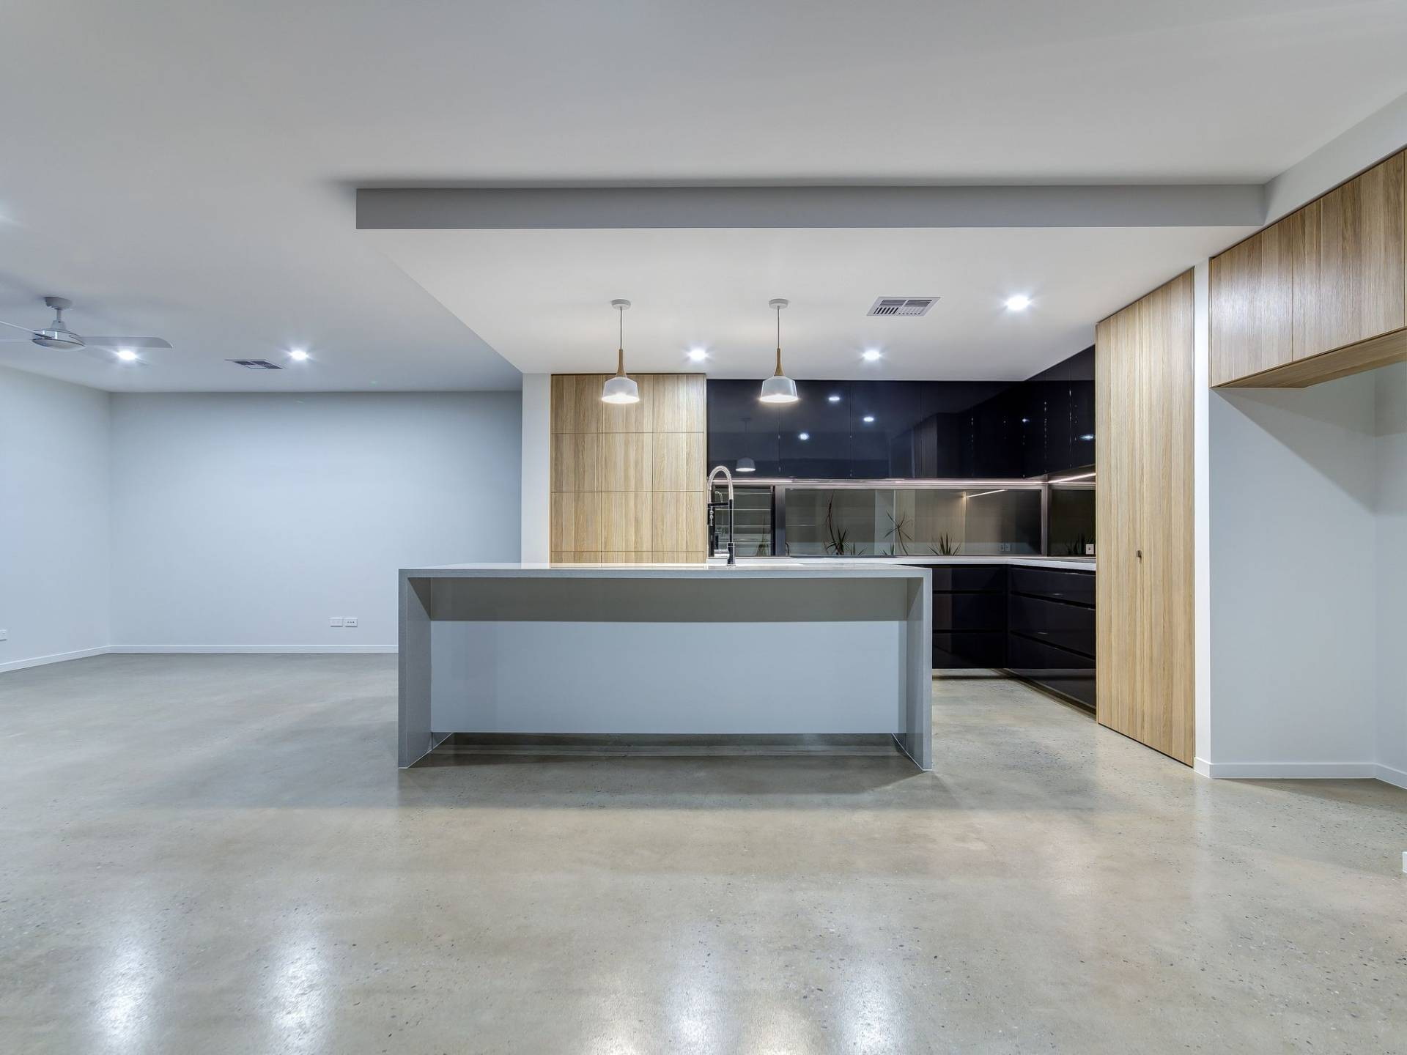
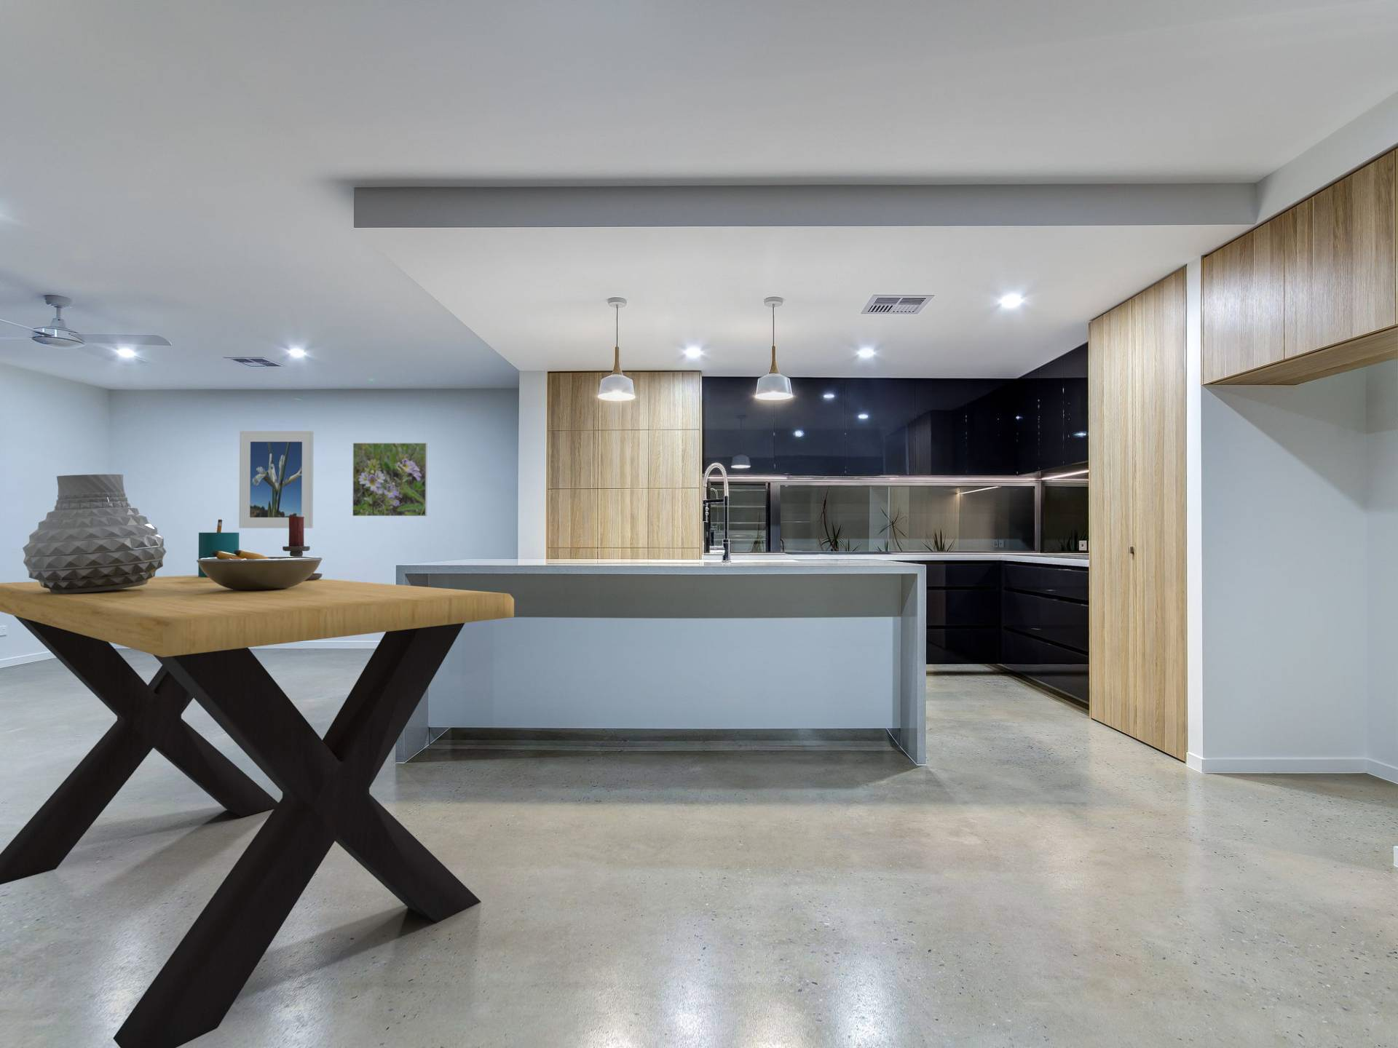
+ vase [22,473,166,593]
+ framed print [238,430,314,530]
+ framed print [351,443,428,516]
+ dining table [0,518,515,1048]
+ candle holder [282,514,324,581]
+ fruit bowl [196,549,324,590]
